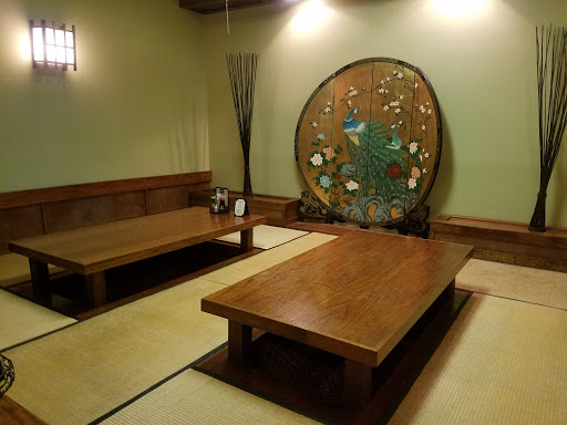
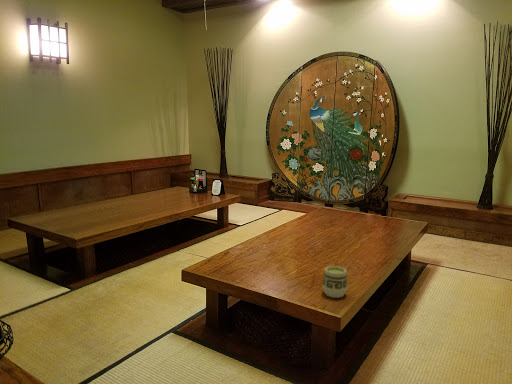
+ cup [321,265,349,299]
